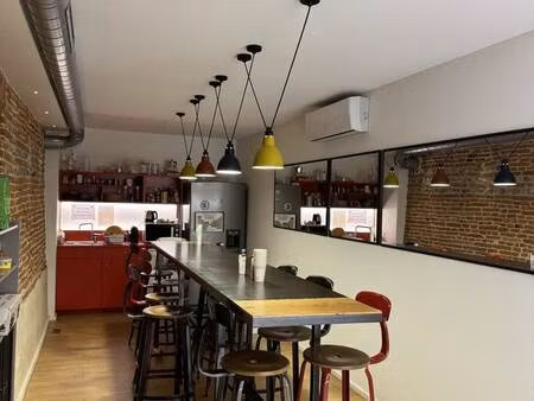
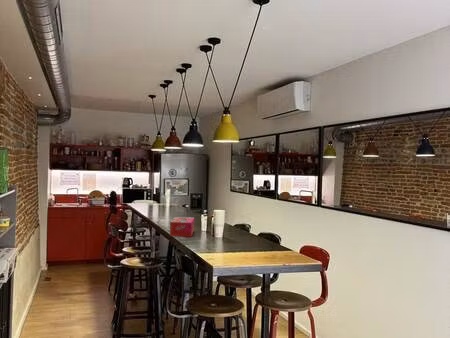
+ tissue box [169,216,195,238]
